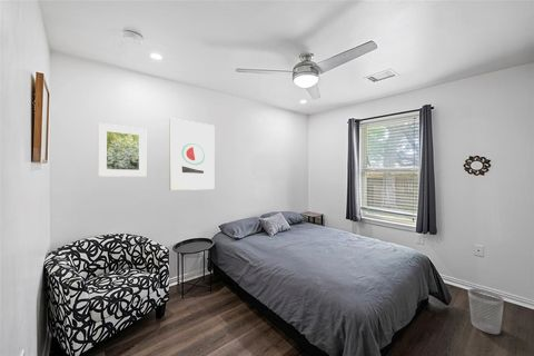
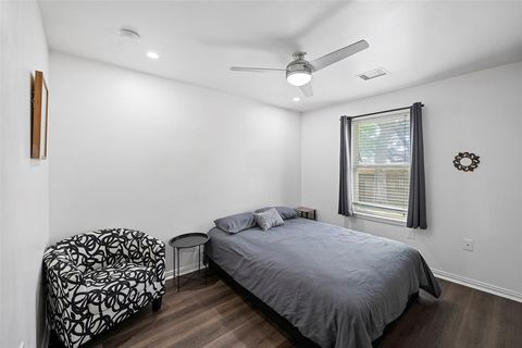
- wall art [168,117,215,191]
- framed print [97,122,147,178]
- wastebasket [467,288,505,335]
